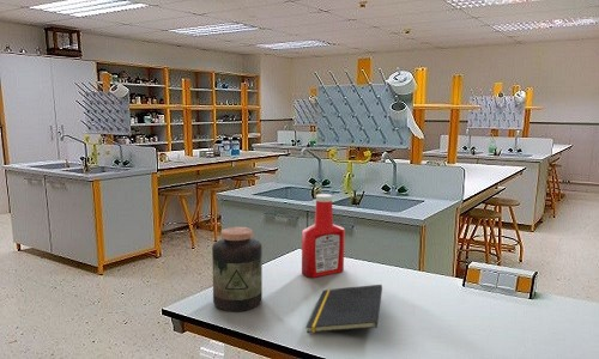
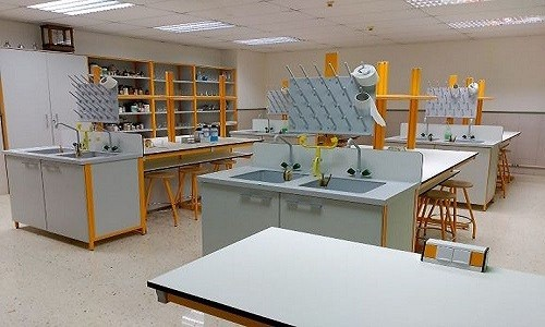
- notepad [305,284,383,334]
- soap bottle [301,193,346,279]
- jar [211,226,264,312]
